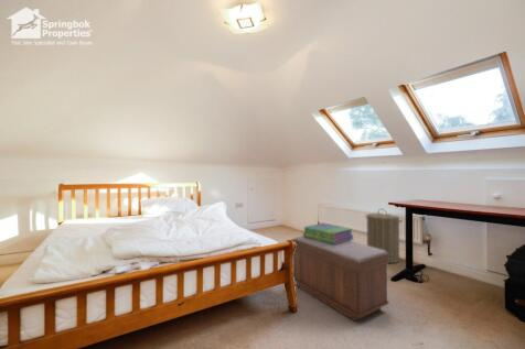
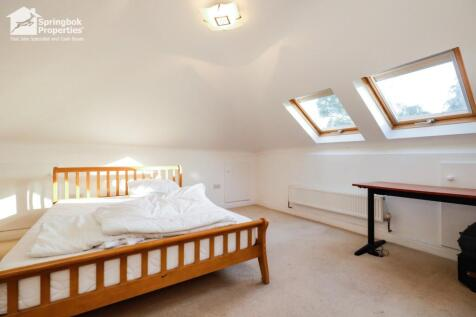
- laundry hamper [364,208,404,264]
- stack of books [302,222,355,244]
- bench [291,235,390,323]
